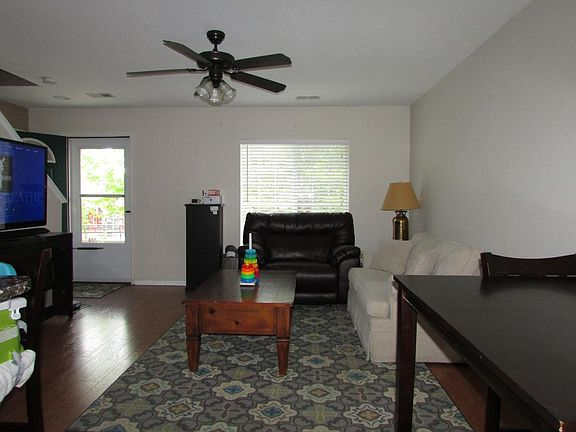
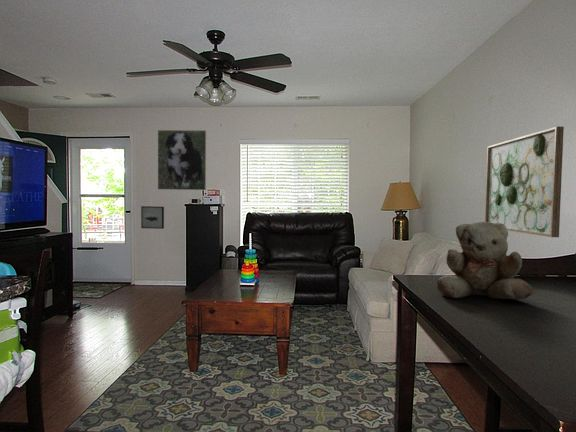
+ teddy bear [436,221,534,300]
+ wall art [484,126,565,238]
+ wall art [140,205,165,230]
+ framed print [157,129,207,191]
